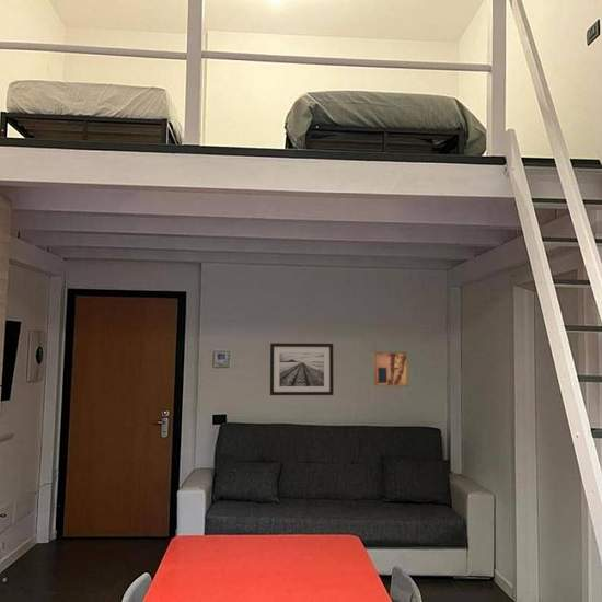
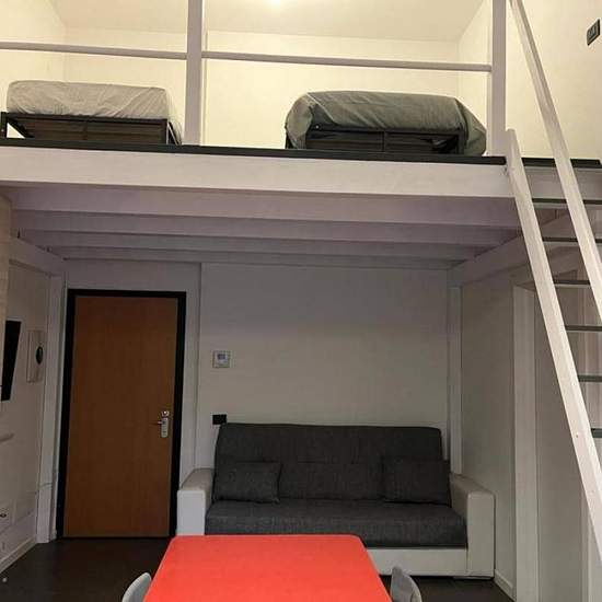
- wall art [269,343,335,396]
- wall art [372,351,409,387]
